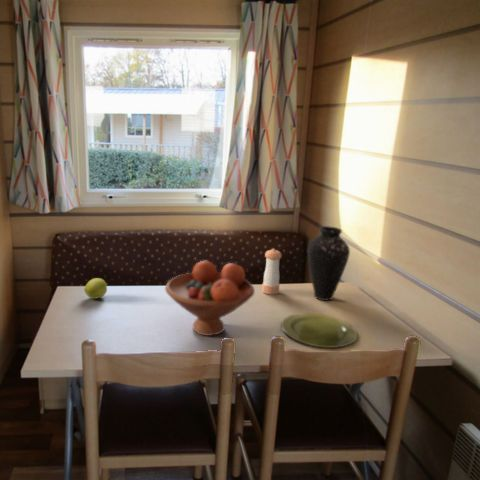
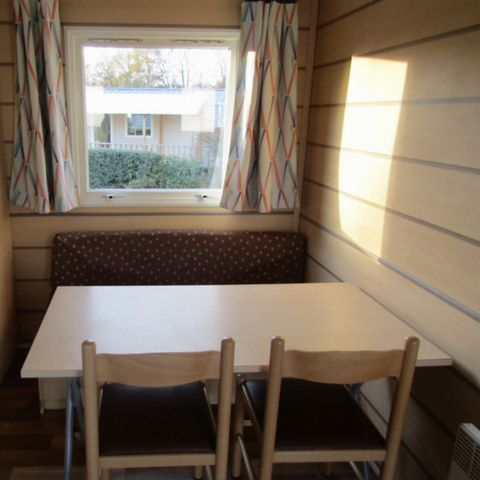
- plate [280,312,358,349]
- pepper shaker [261,248,283,296]
- vase [307,225,351,302]
- apple [83,277,109,300]
- fruit bowl [164,260,256,337]
